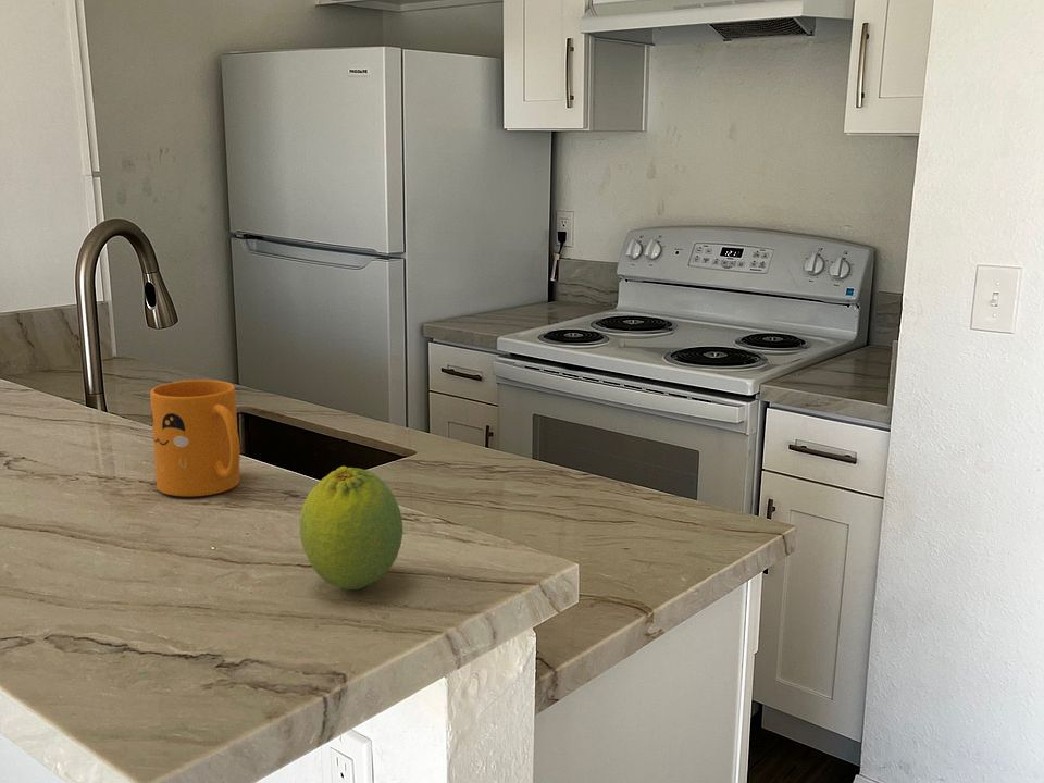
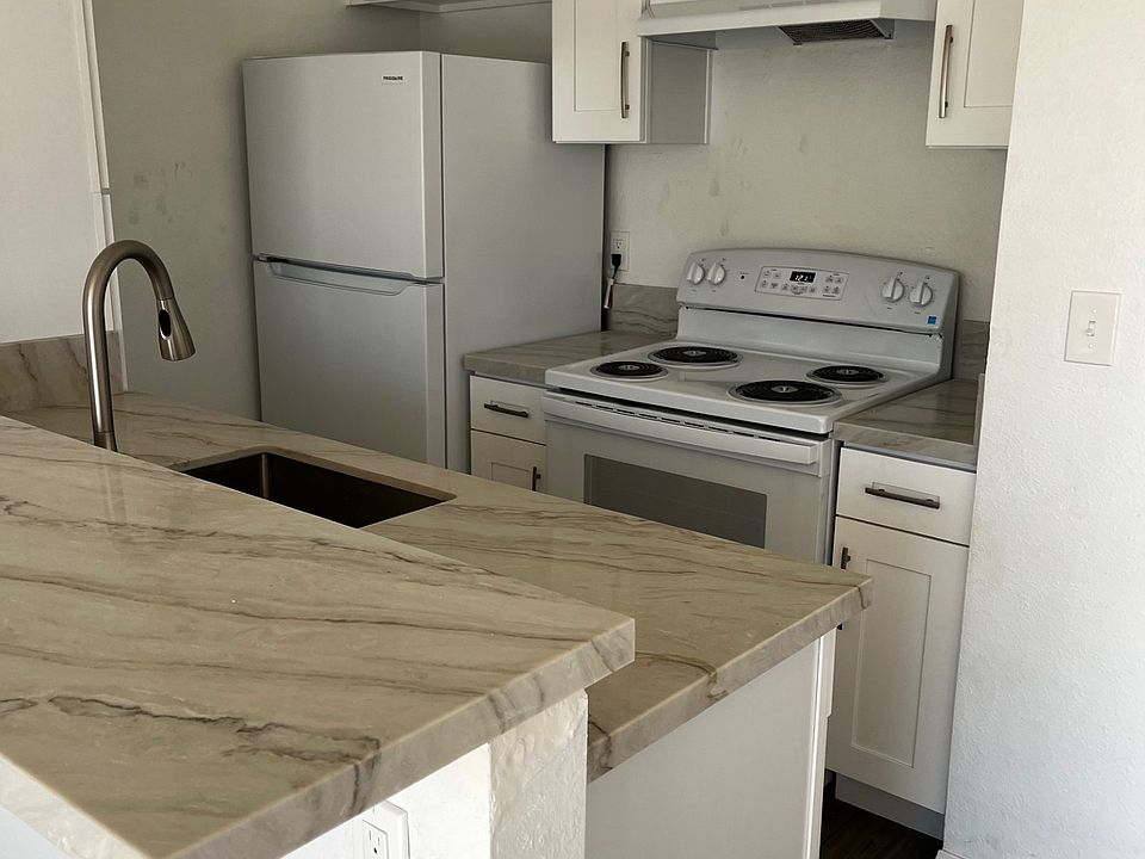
- fruit [299,465,403,591]
- mug [149,378,241,497]
